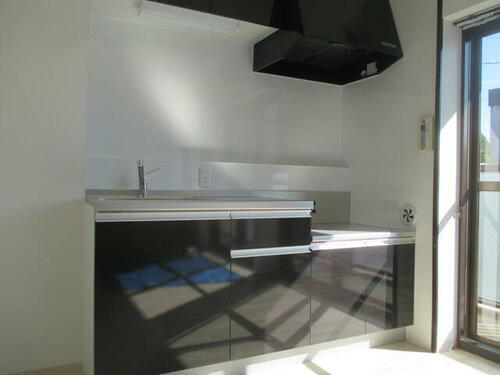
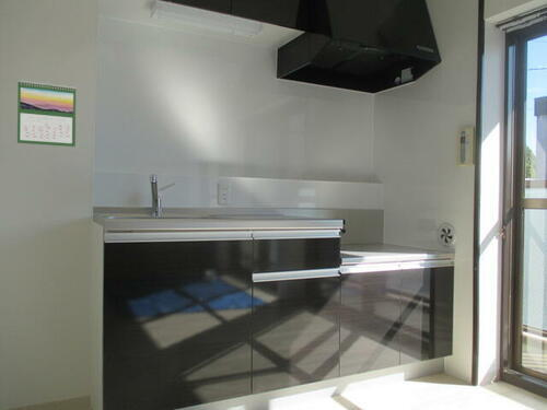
+ calendar [16,80,77,148]
